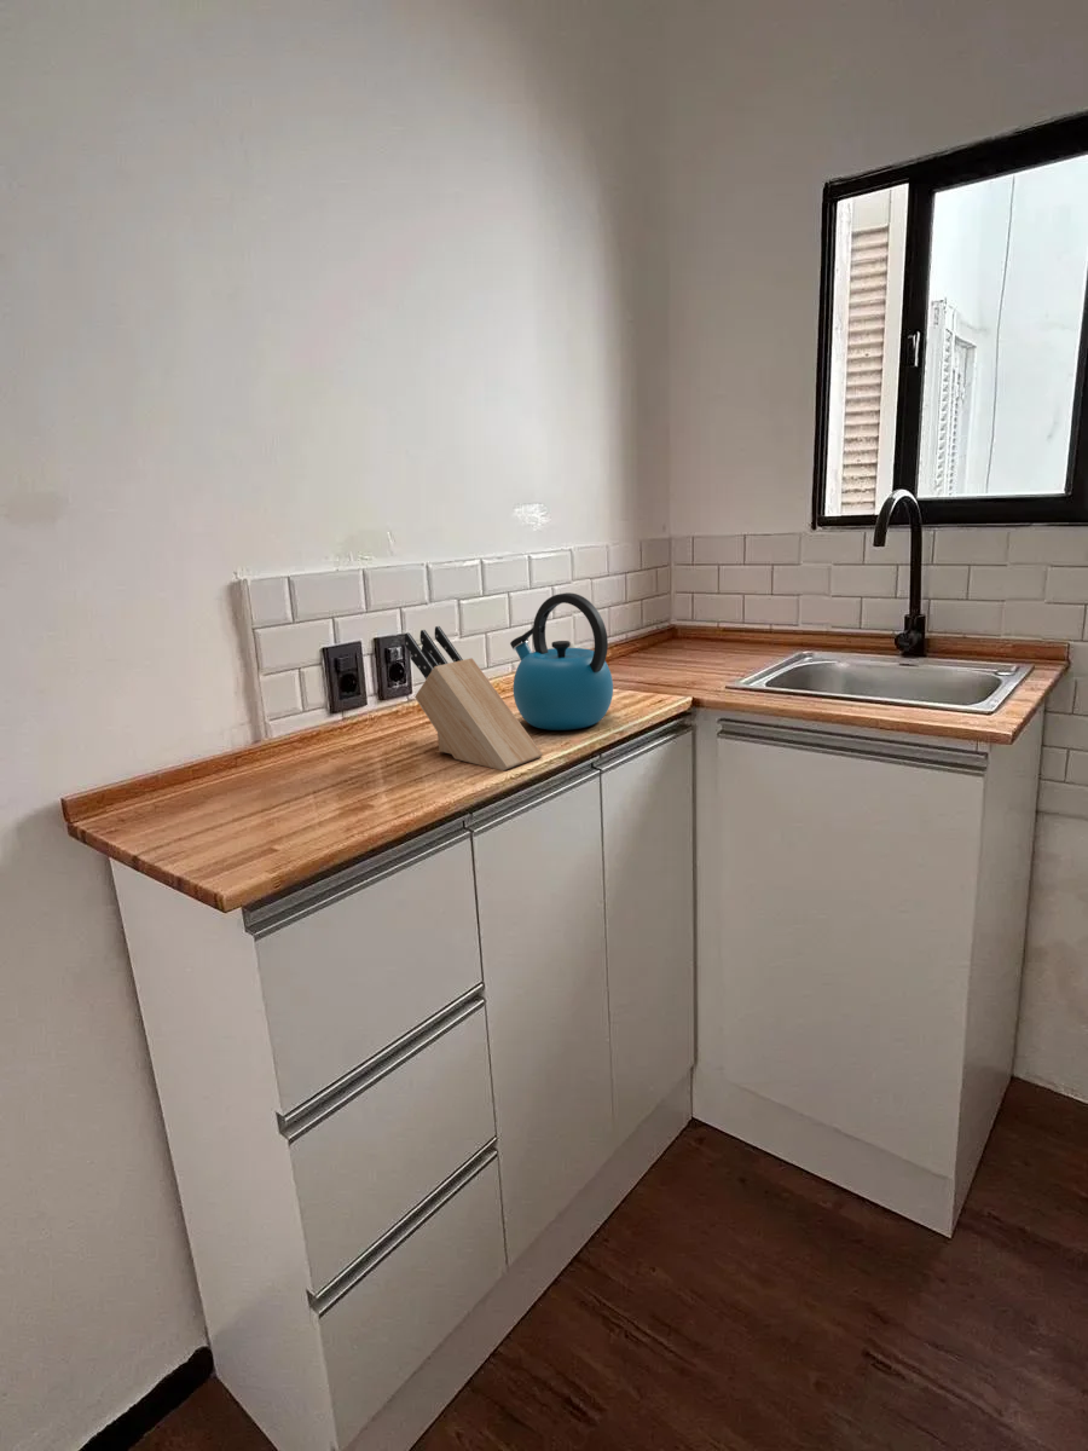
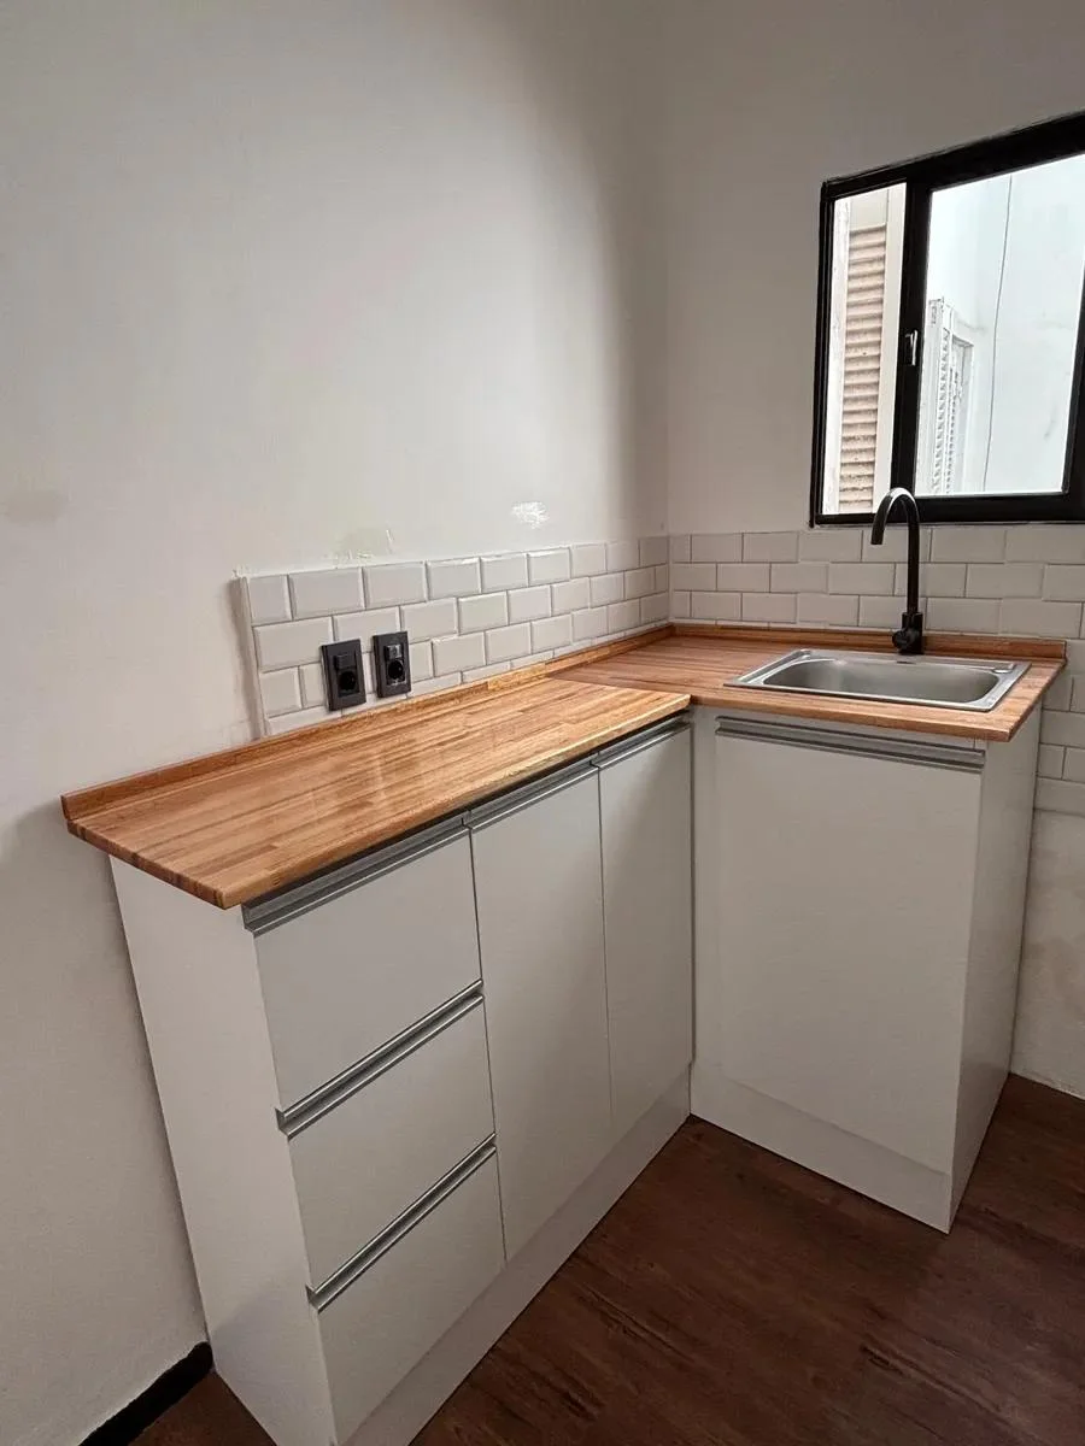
- kettle [509,591,614,732]
- knife block [404,625,544,771]
